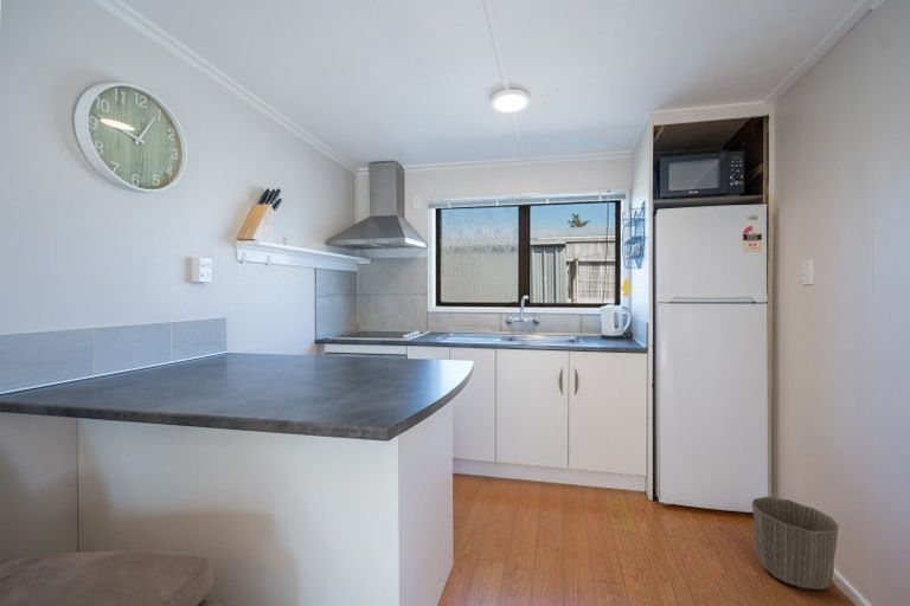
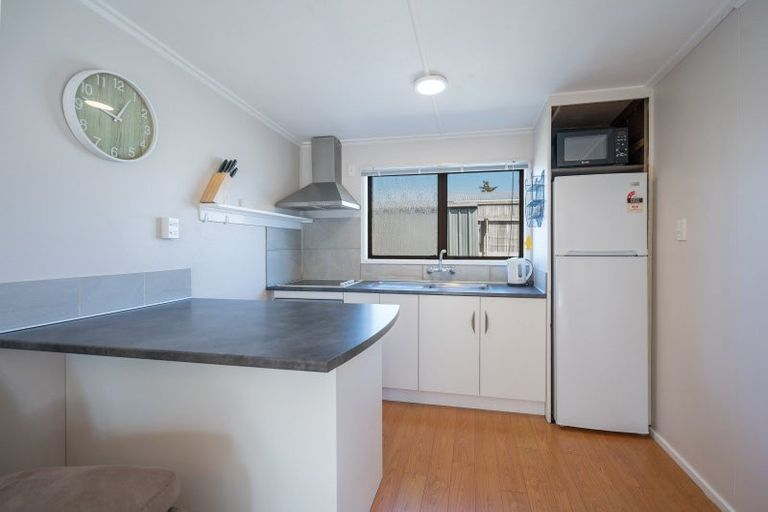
- waste basket [750,496,840,591]
